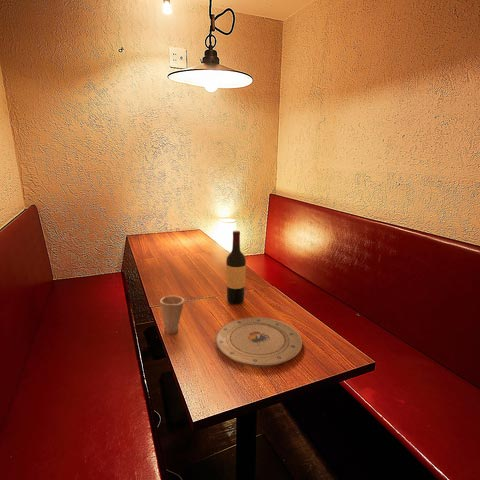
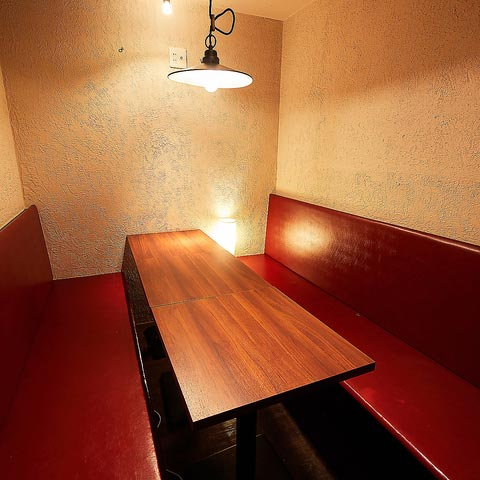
- plate [215,316,303,368]
- wine bottle [225,230,247,305]
- cup [159,295,185,335]
